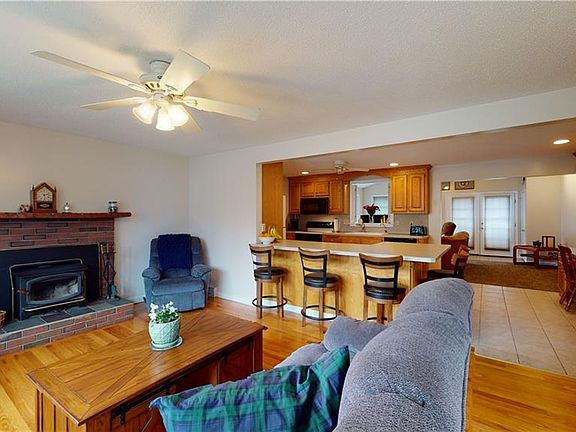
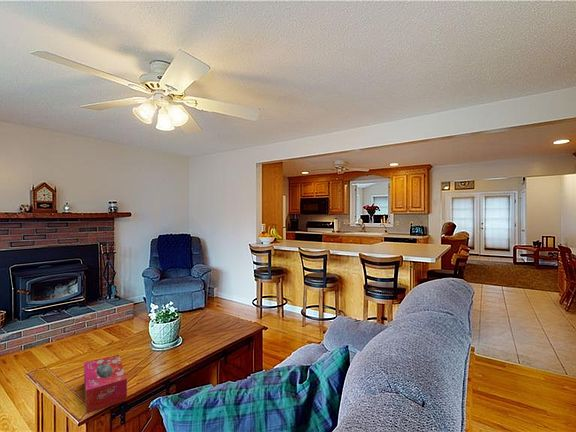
+ tissue box [83,354,128,414]
